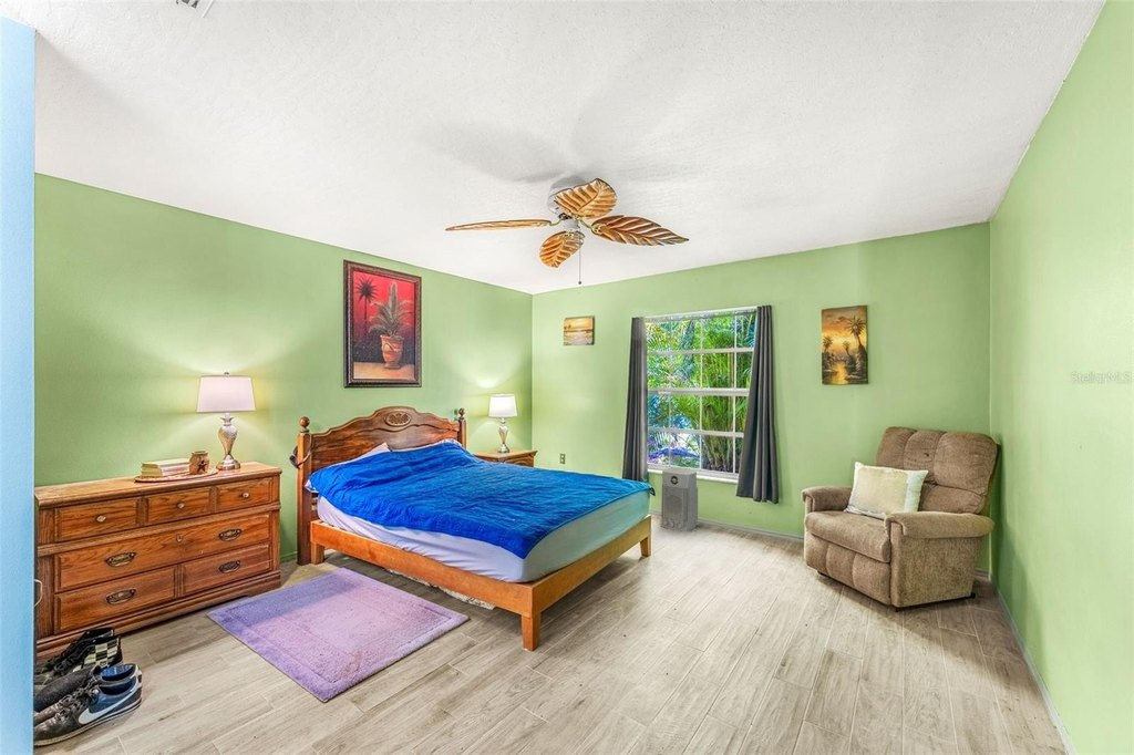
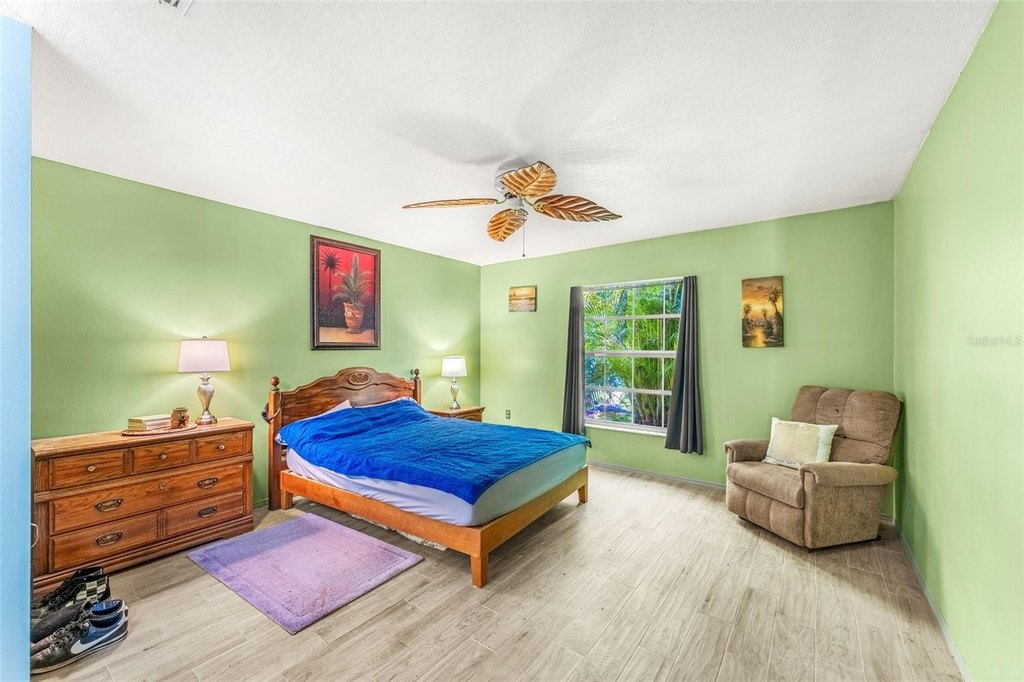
- air purifier [660,467,699,532]
